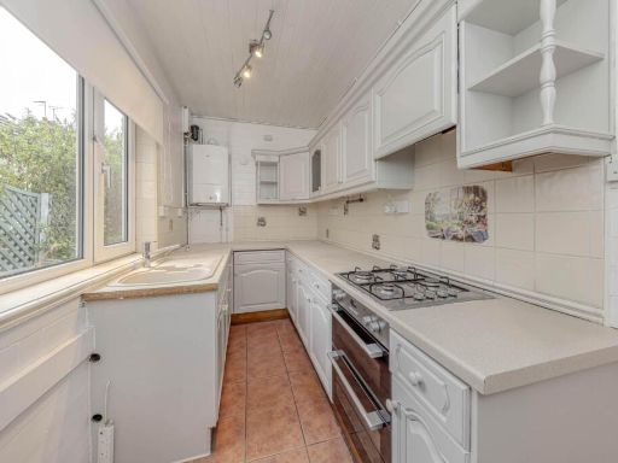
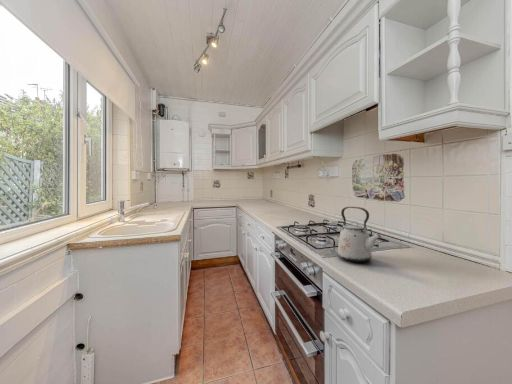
+ kettle [337,206,382,263]
